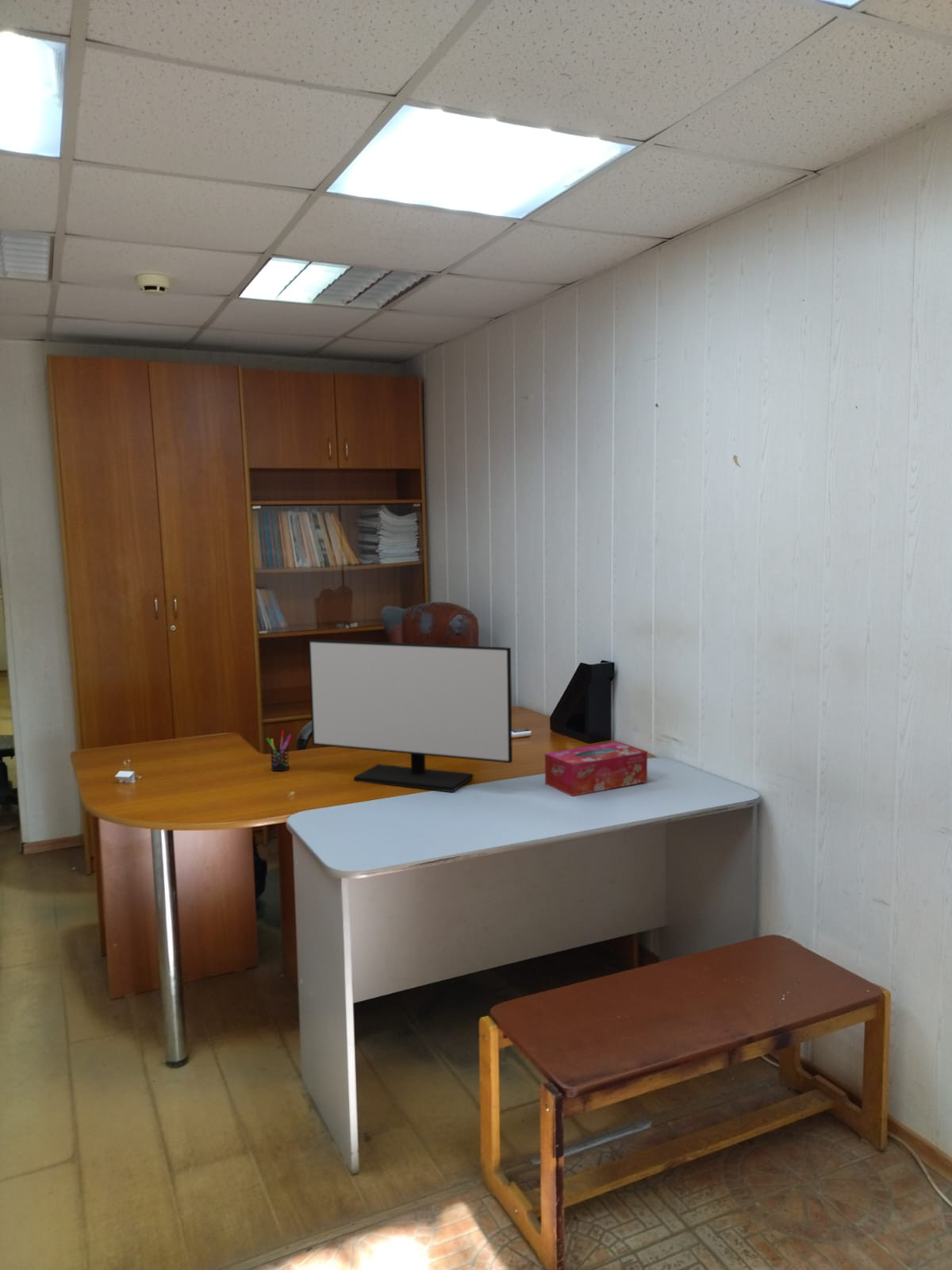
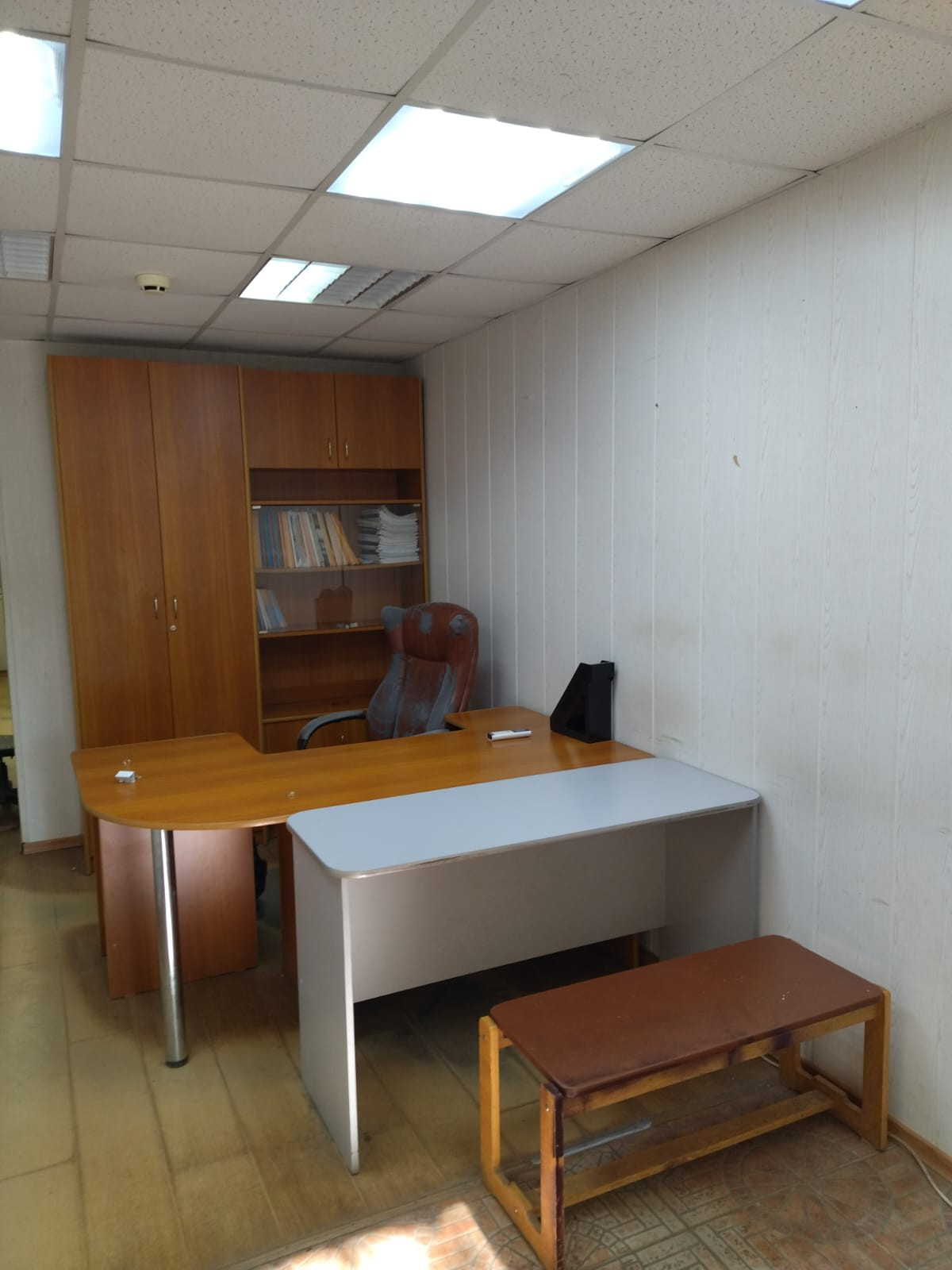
- tissue box [544,741,648,797]
- monitor [308,639,513,793]
- pen holder [266,730,293,772]
